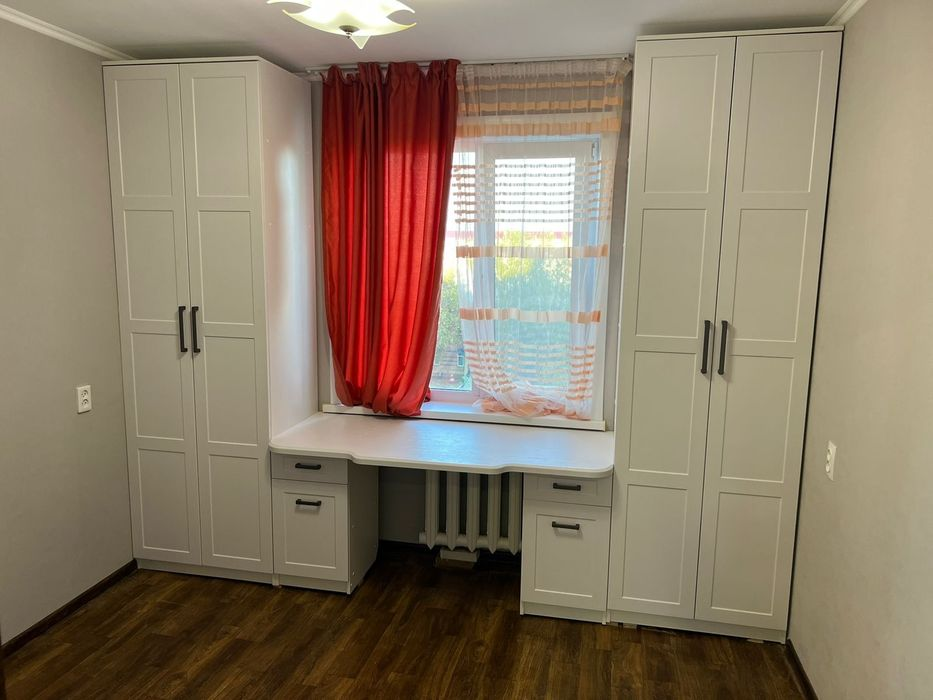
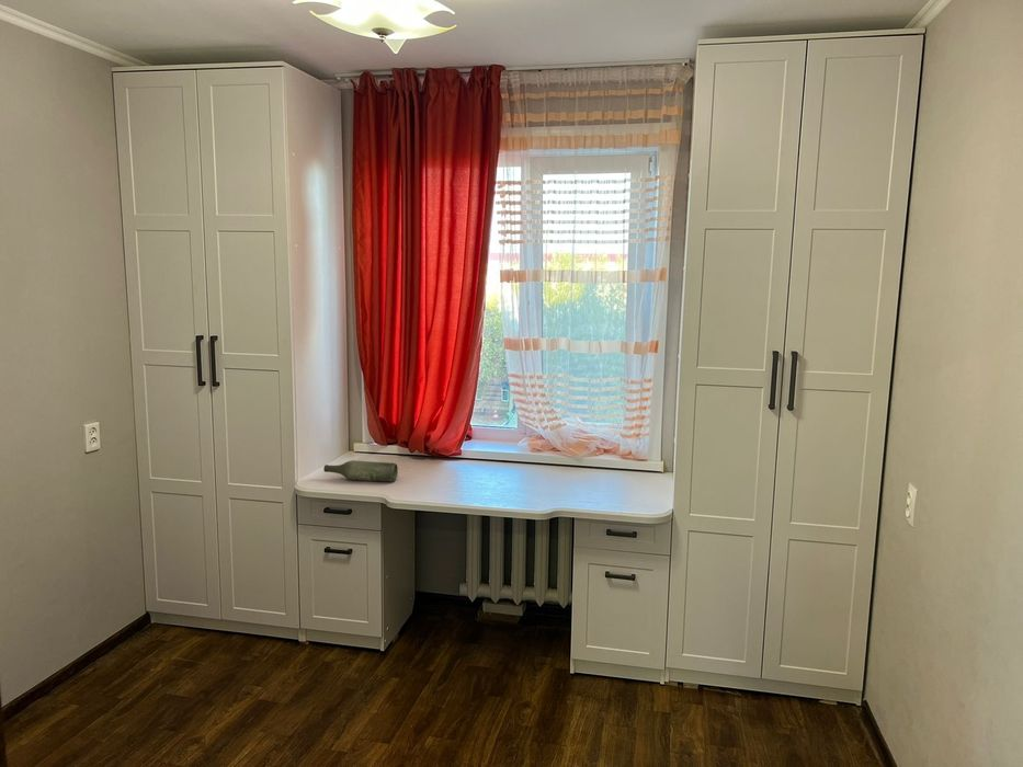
+ bottle [322,459,399,483]
